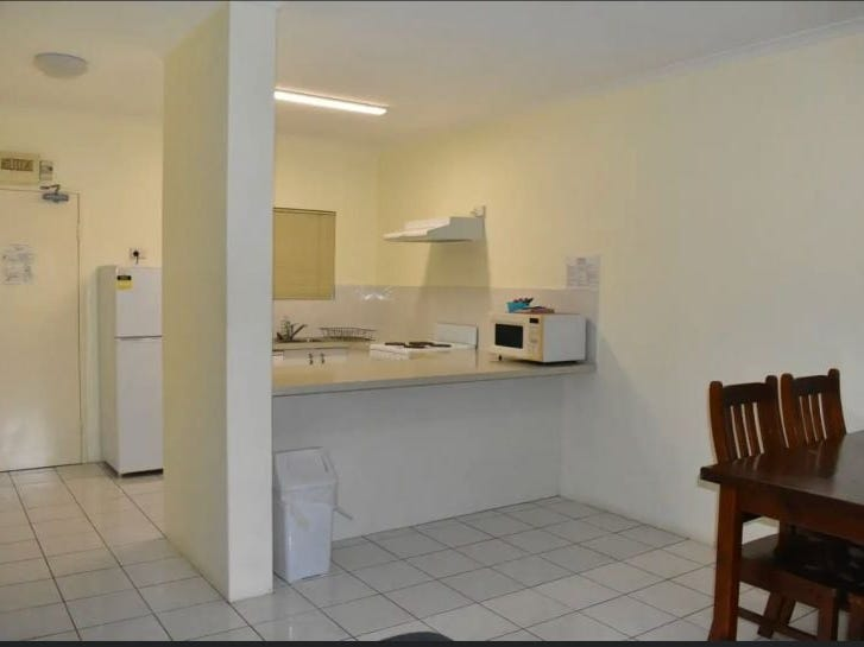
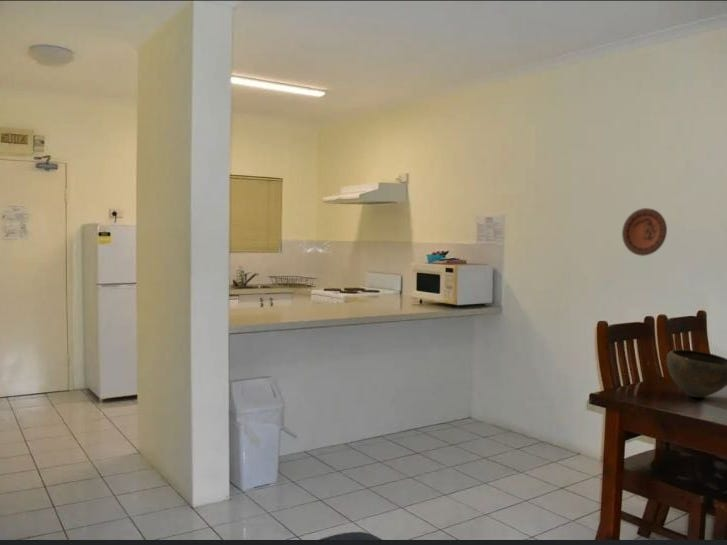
+ bowl [666,349,727,398]
+ decorative plate [621,207,668,257]
